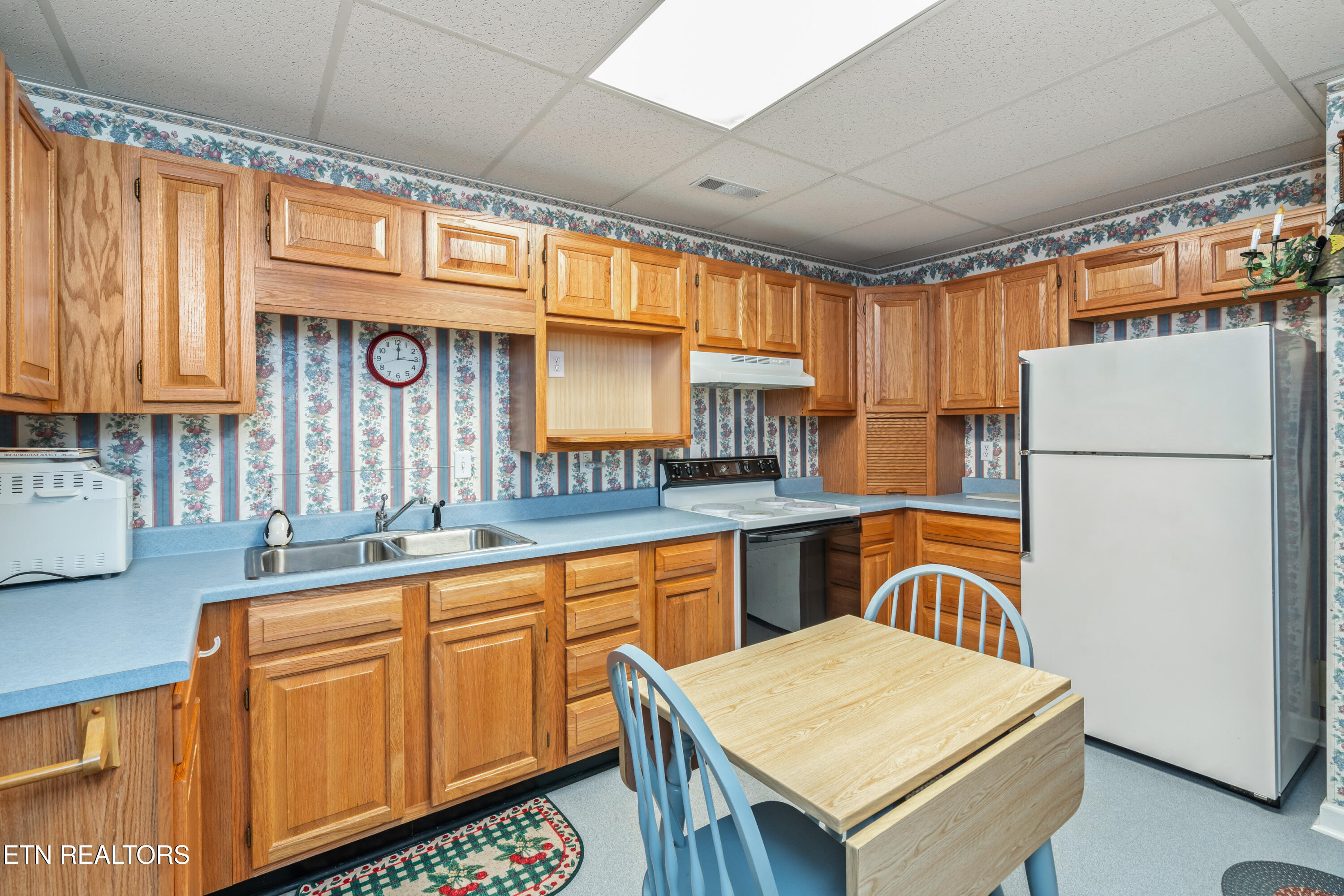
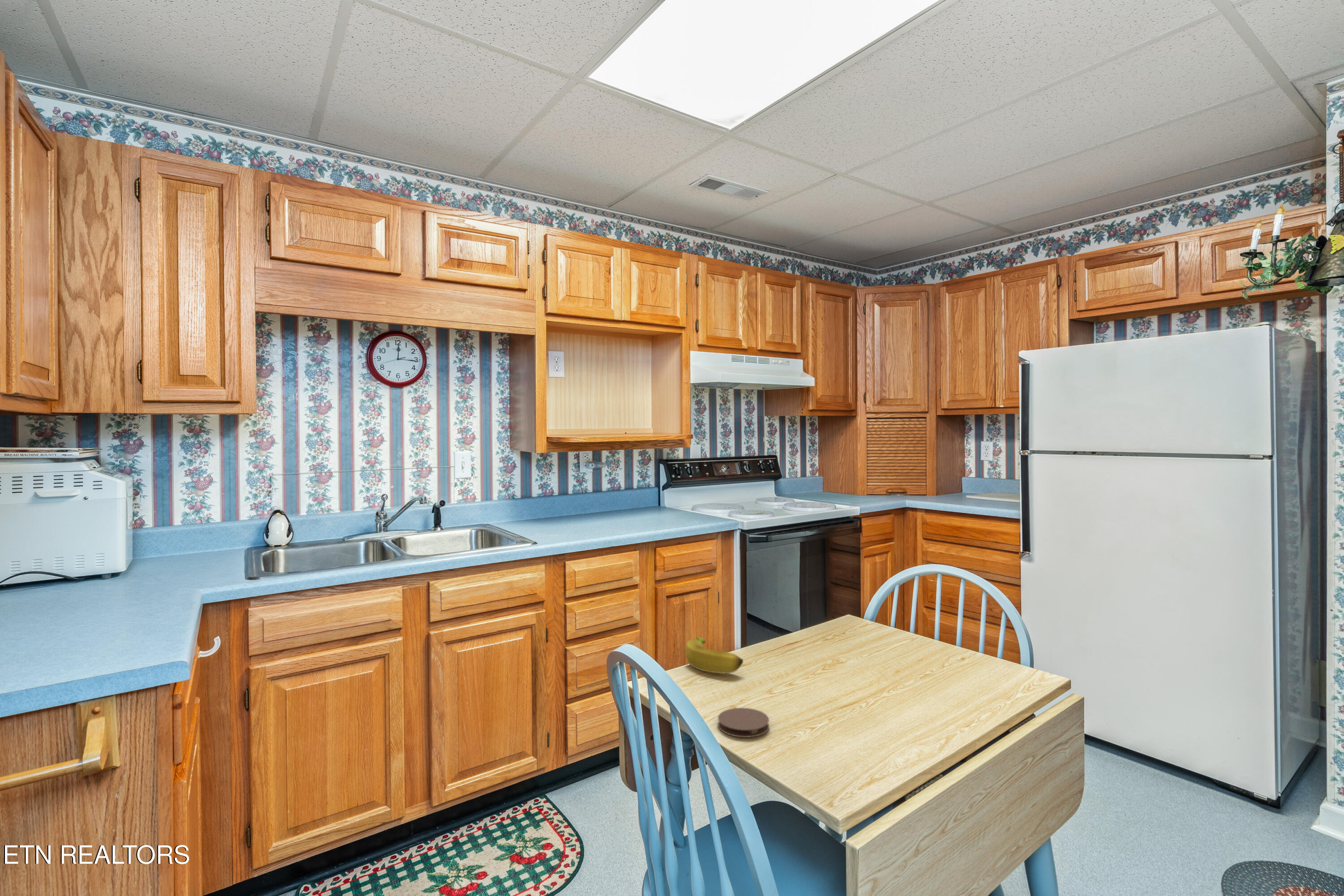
+ coaster [718,707,770,738]
+ banana [685,636,744,674]
